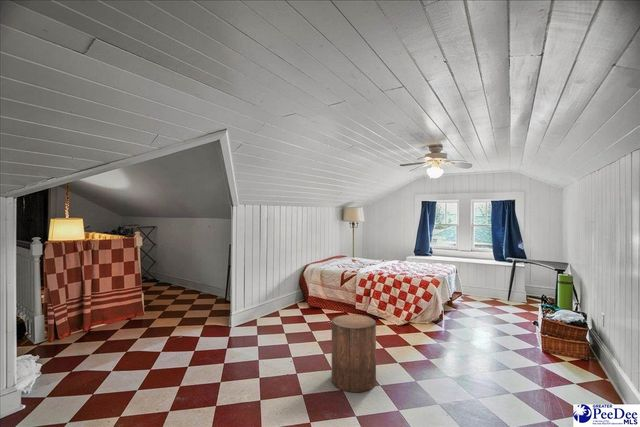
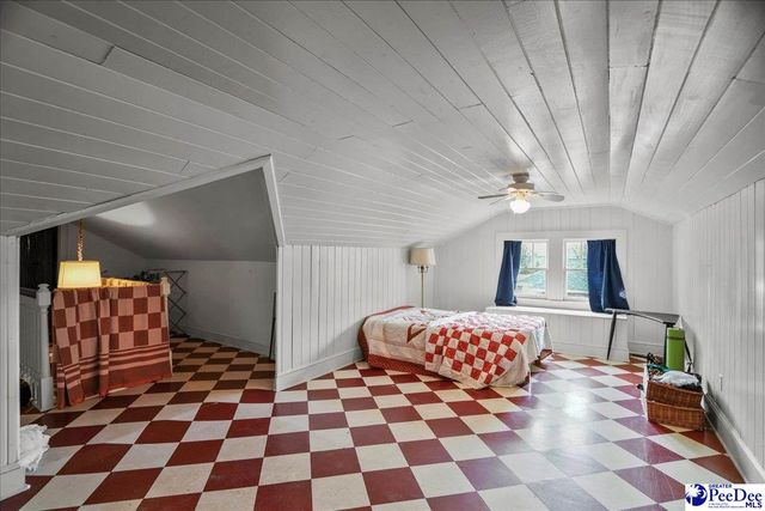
- stool [331,314,377,393]
